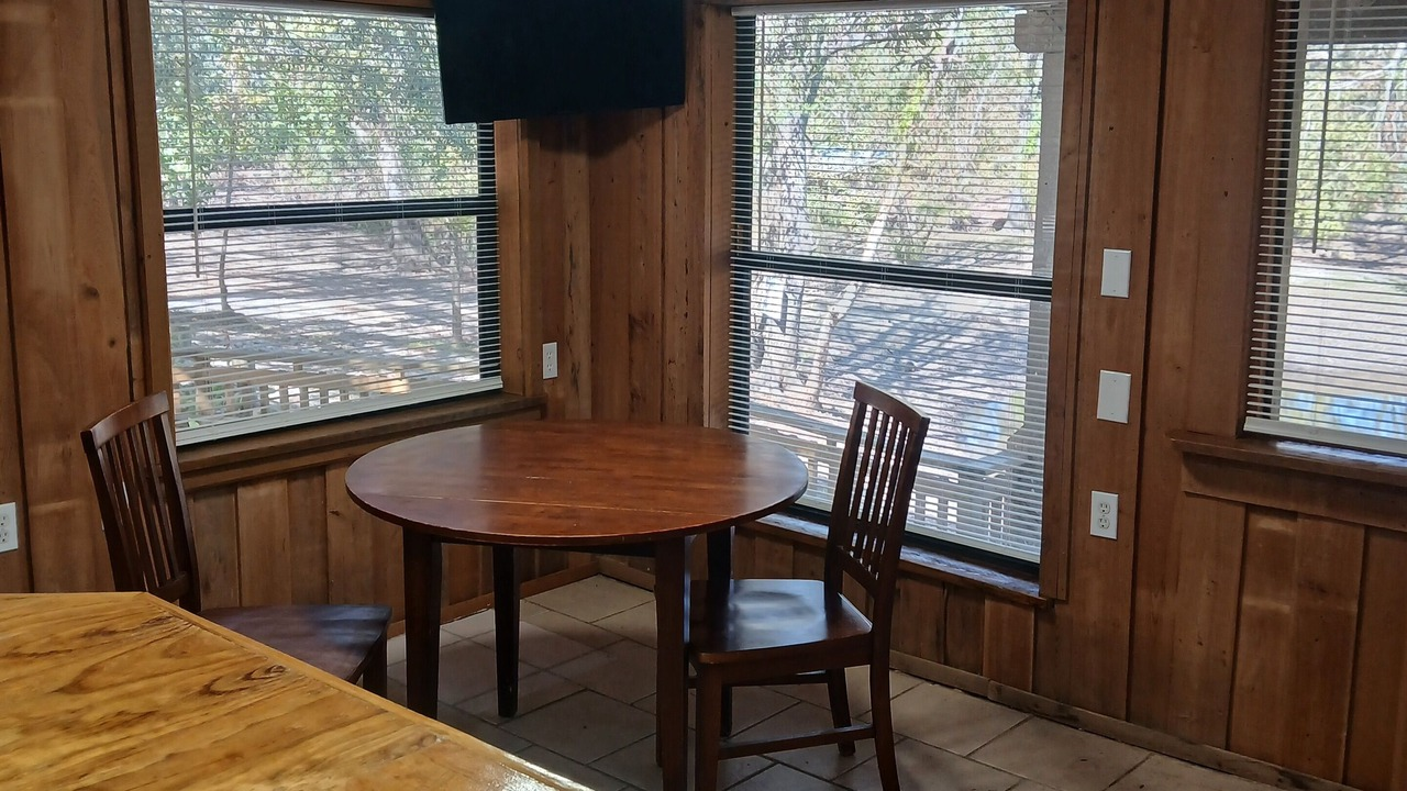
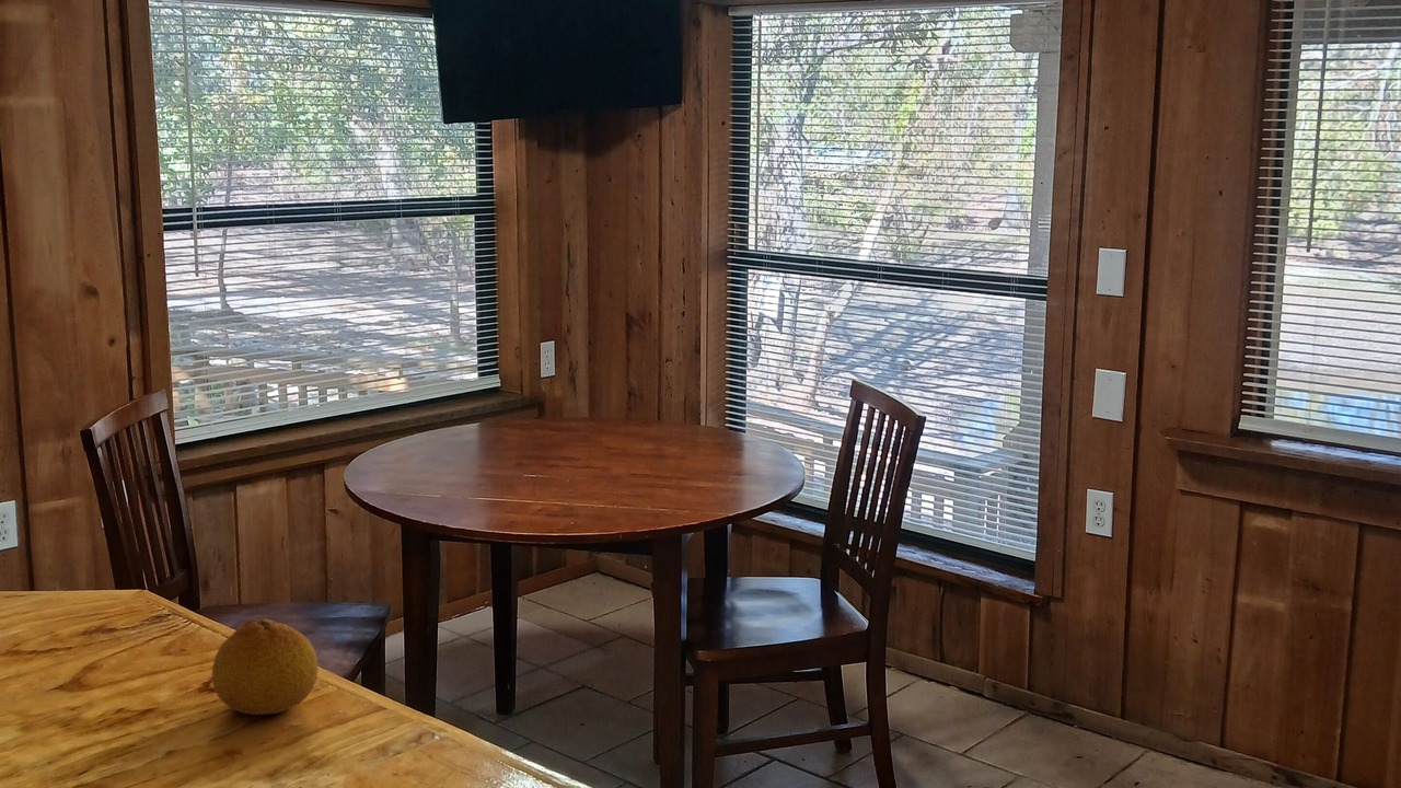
+ fruit [211,617,320,716]
